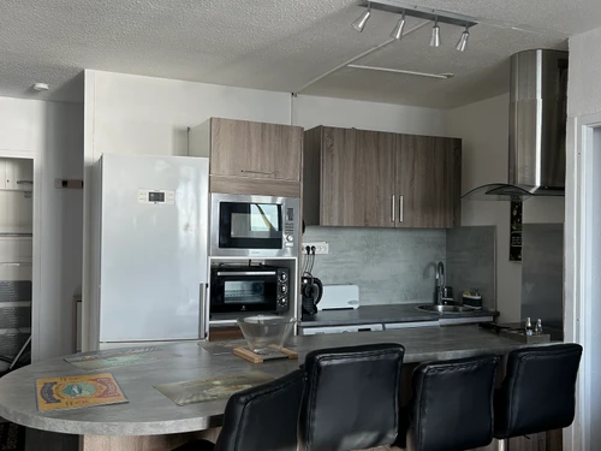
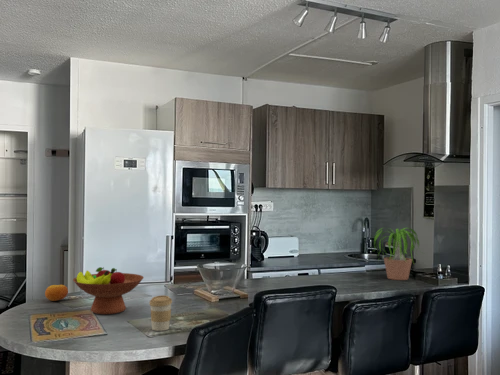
+ potted plant [370,226,425,281]
+ fruit [44,284,69,302]
+ fruit bowl [72,266,145,315]
+ coffee cup [148,294,173,332]
